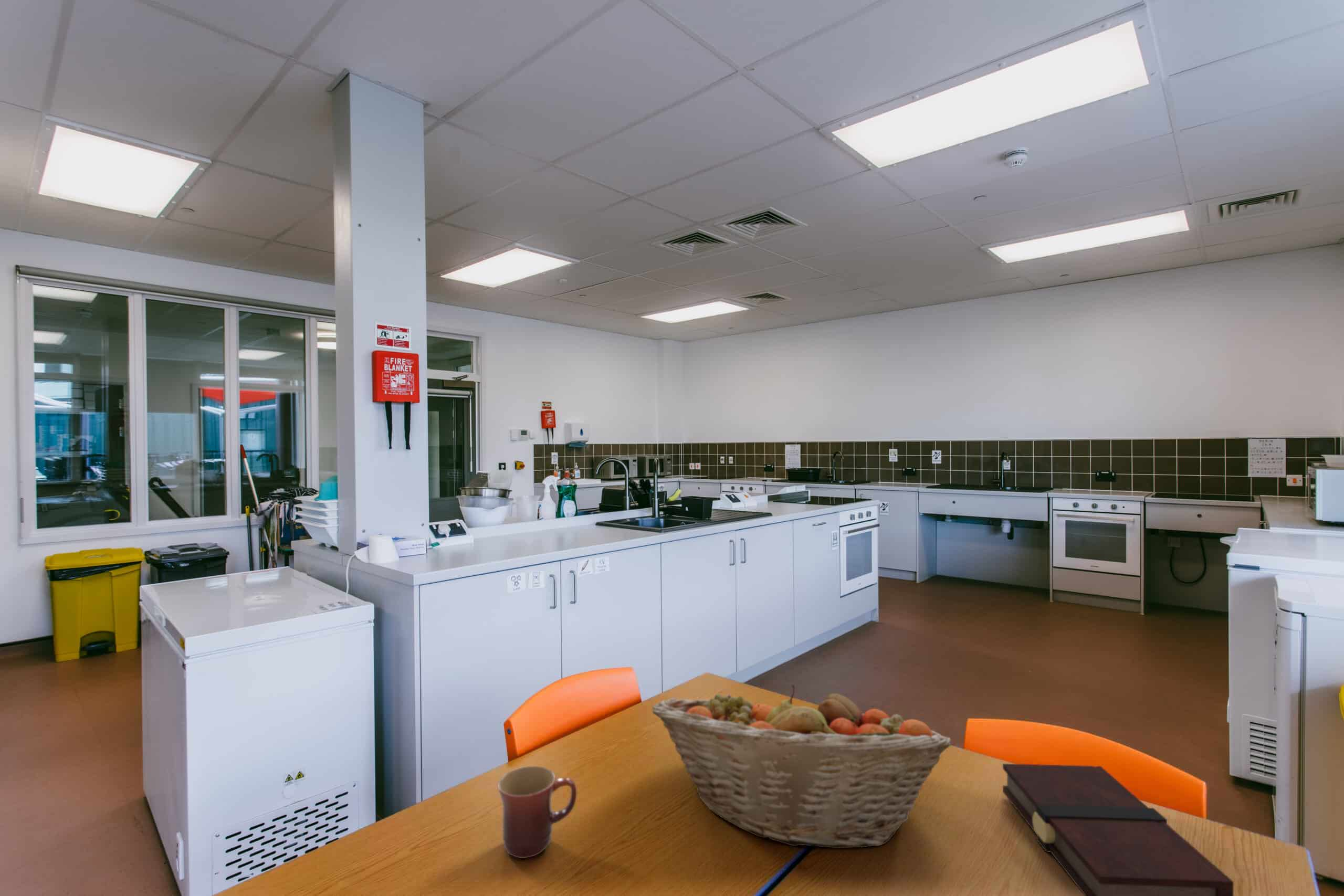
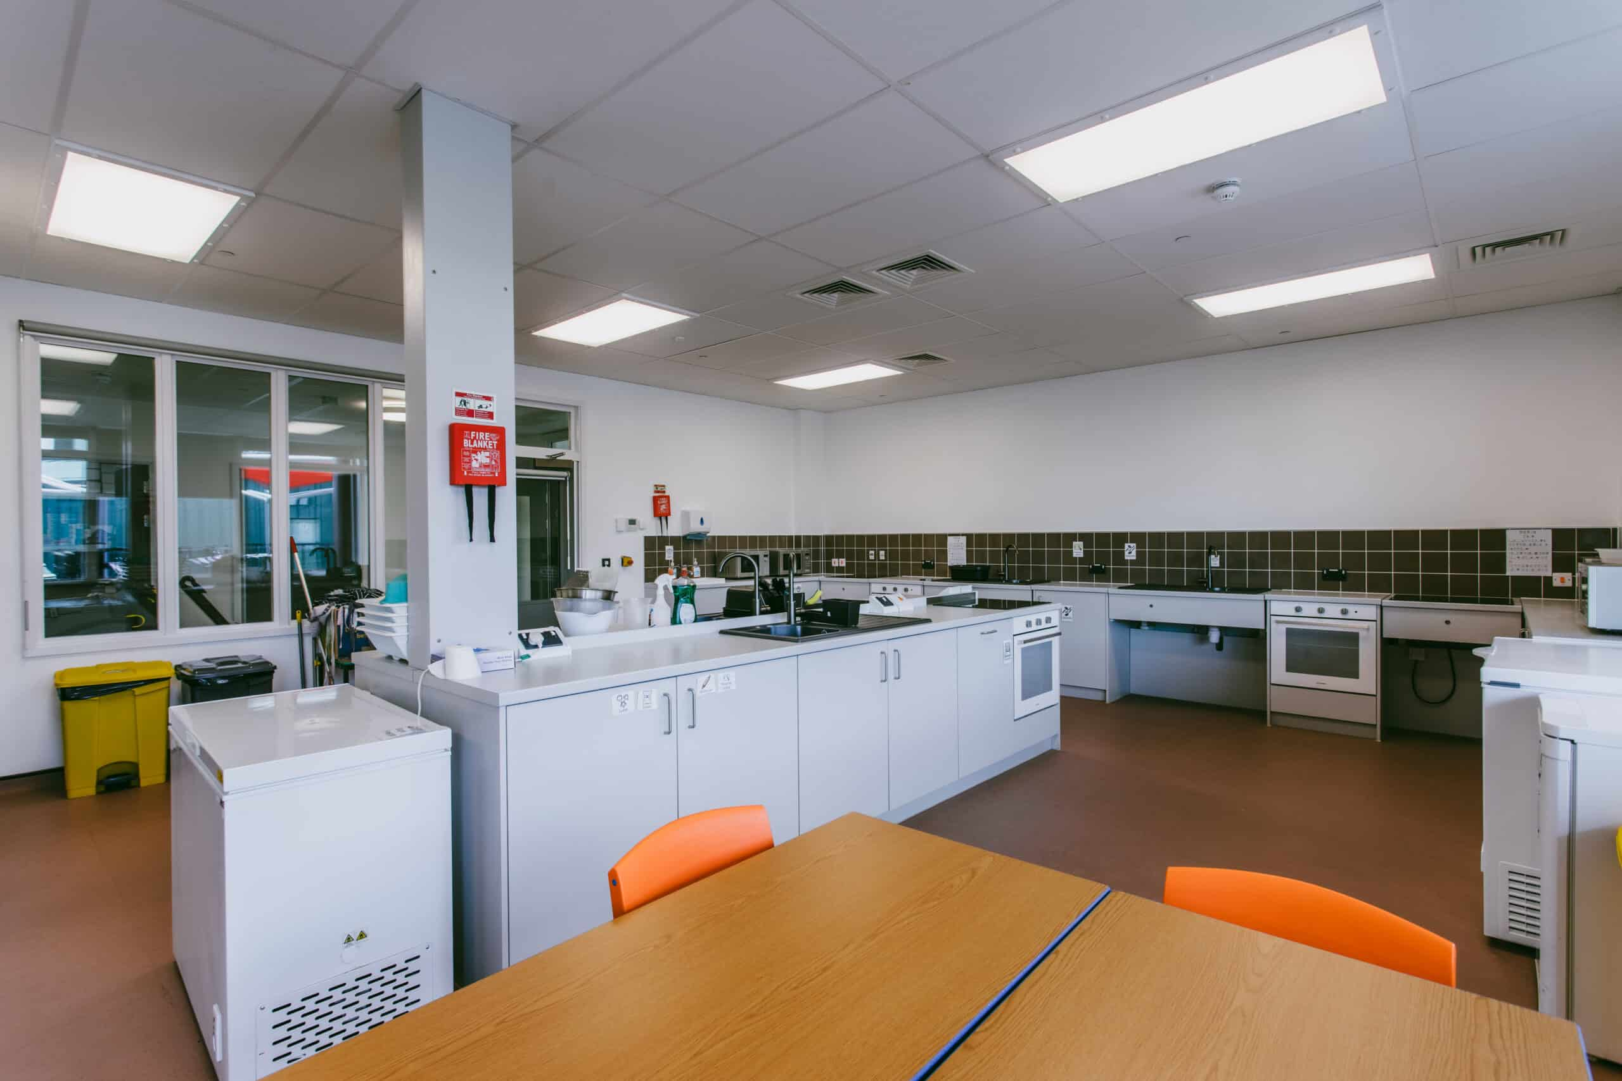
- fruit basket [652,683,952,849]
- book [1002,763,1234,896]
- mug [497,765,577,859]
